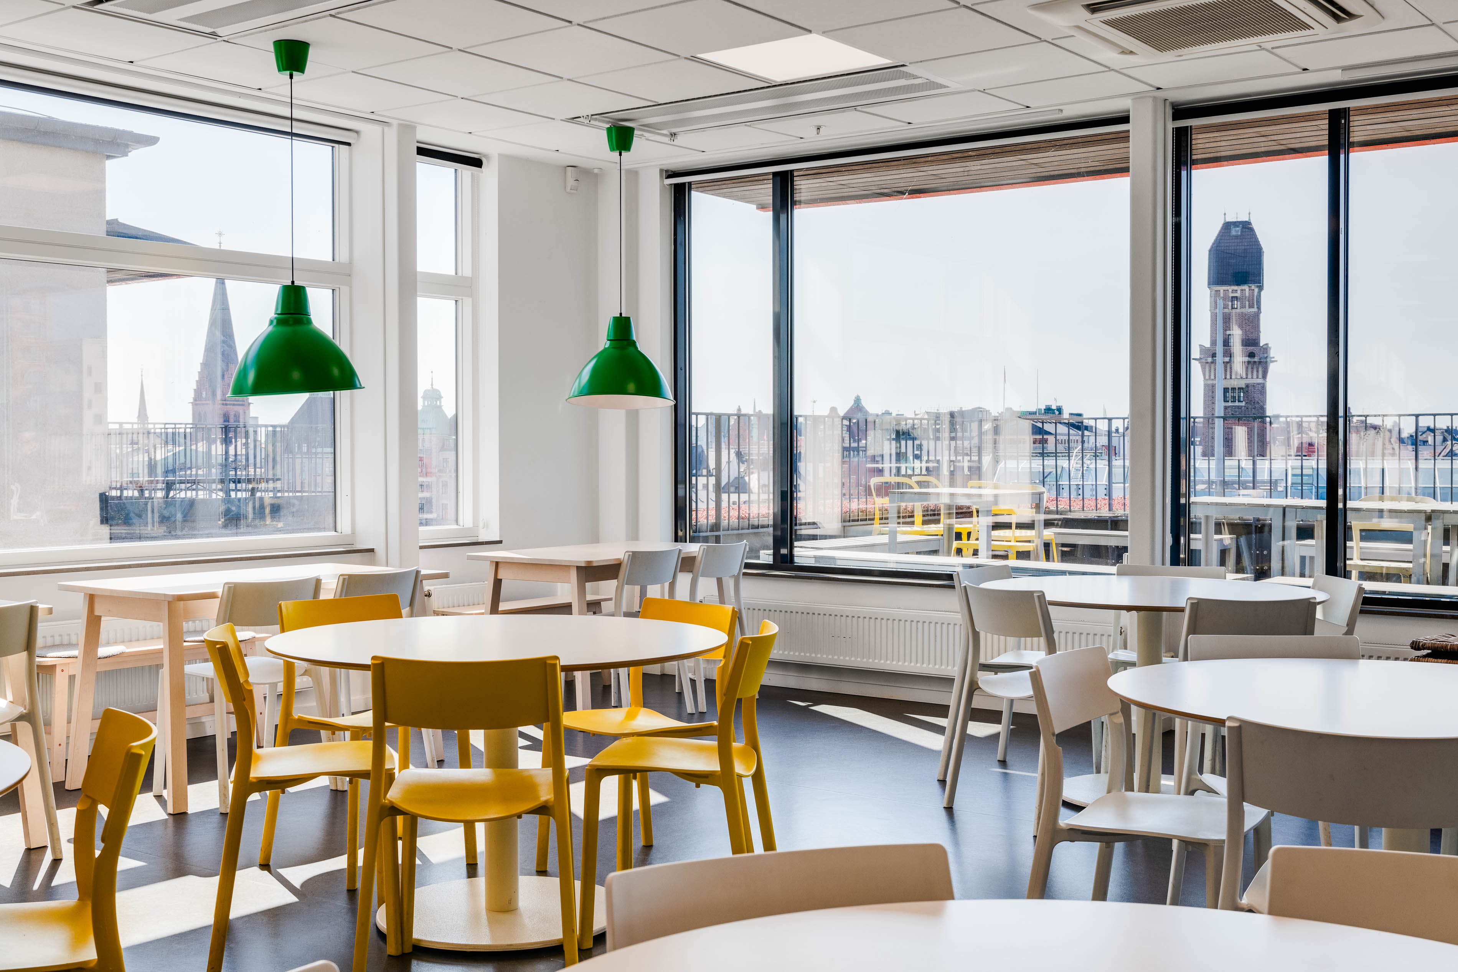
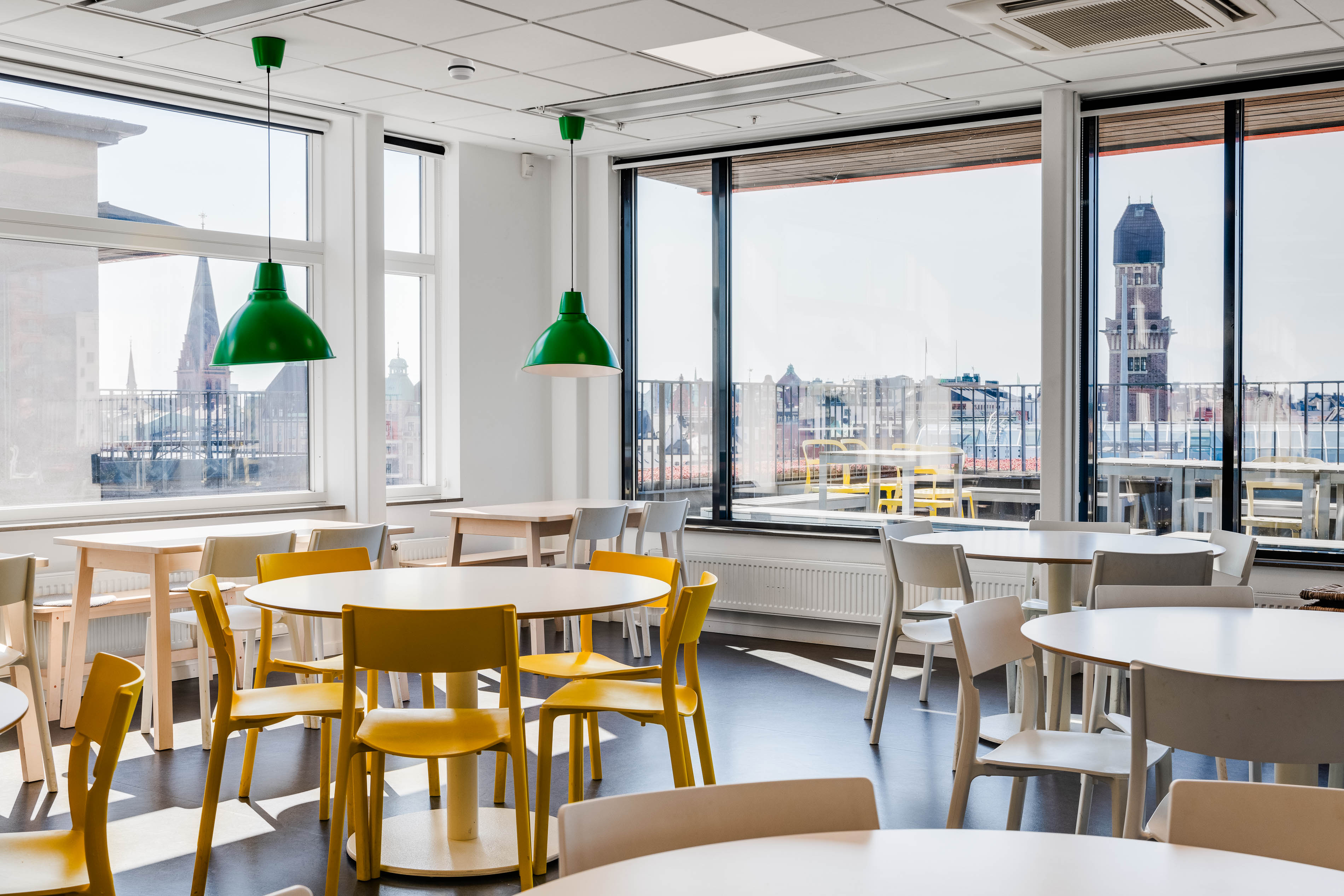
+ smoke detector [447,58,476,80]
